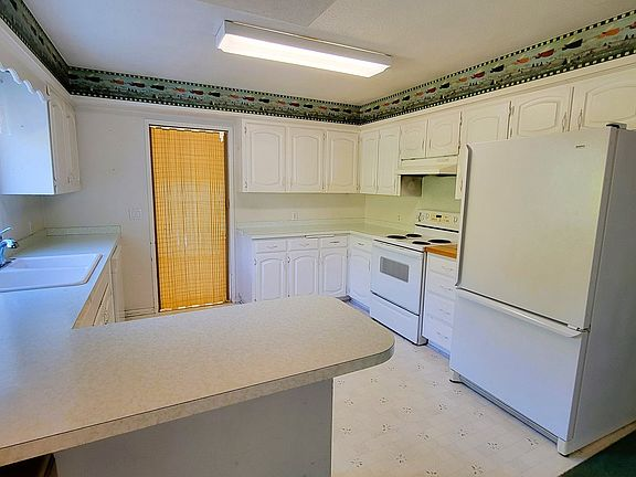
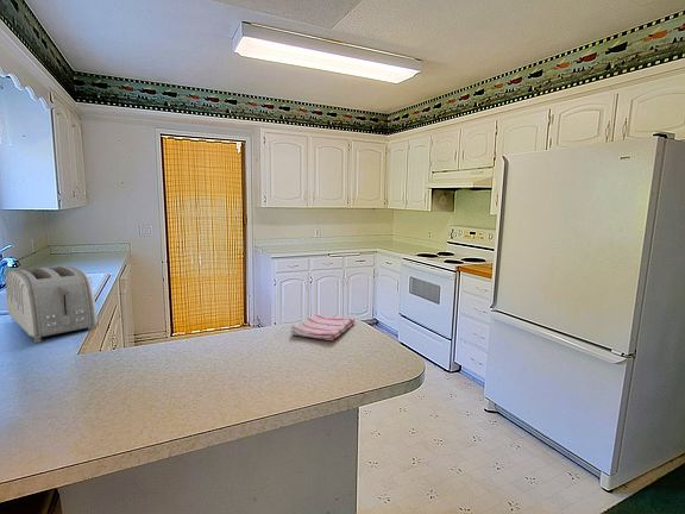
+ dish towel [289,313,356,341]
+ toaster [5,264,99,344]
